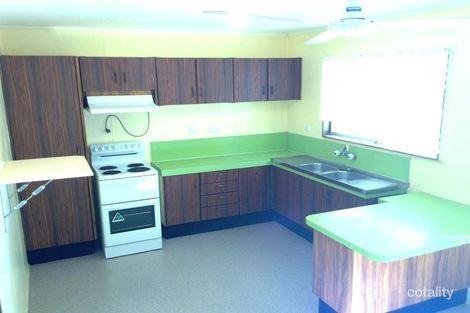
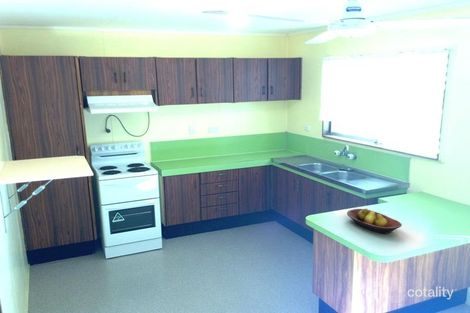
+ fruit bowl [346,208,403,234]
